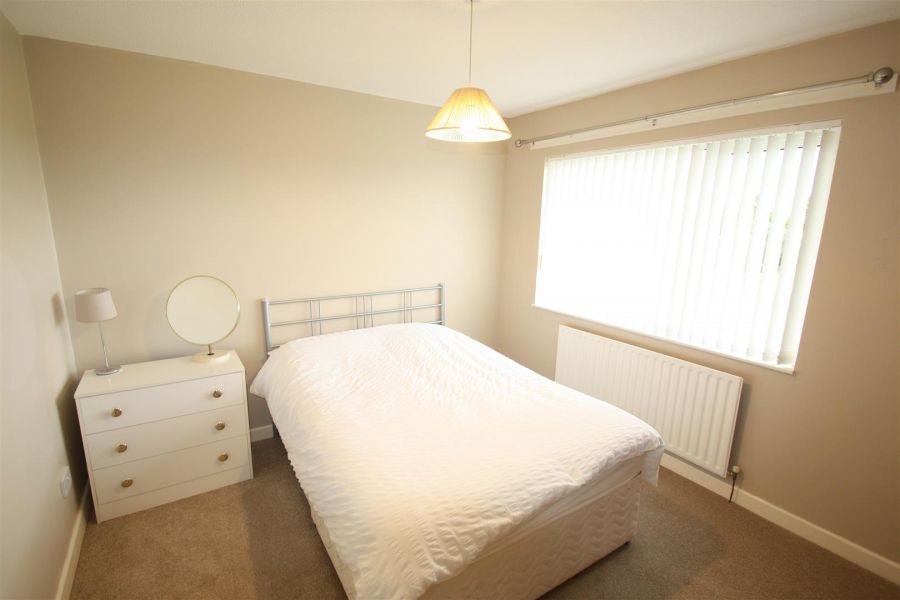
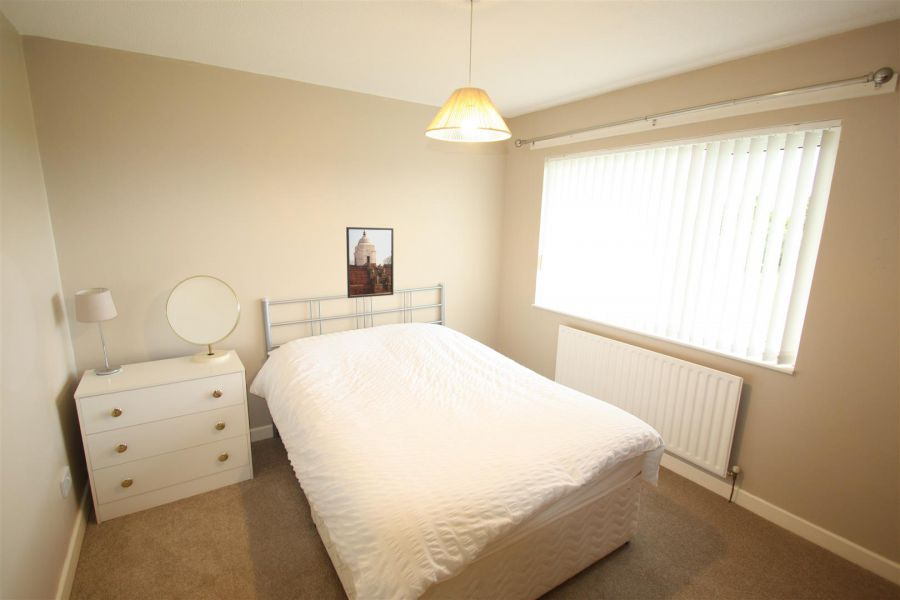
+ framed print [345,226,394,299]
